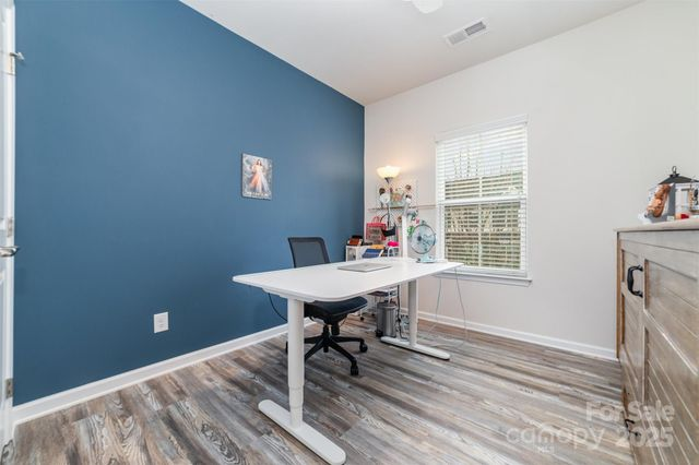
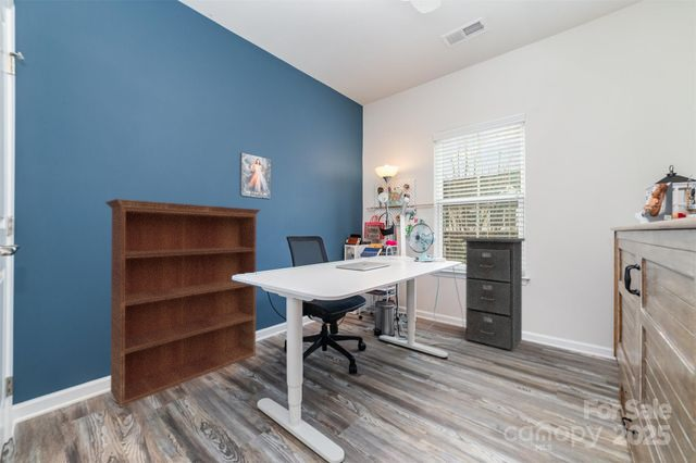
+ filing cabinet [462,237,526,353]
+ bookcase [104,198,262,408]
